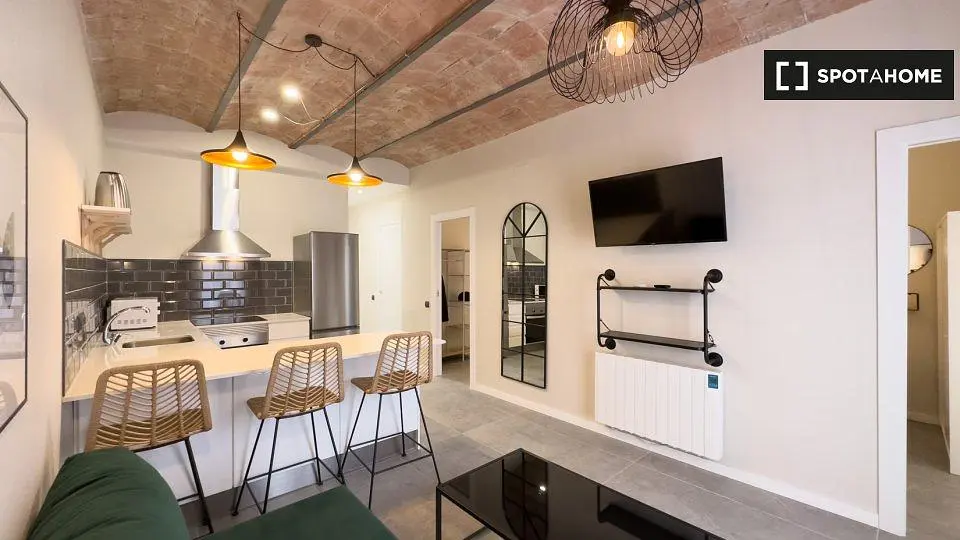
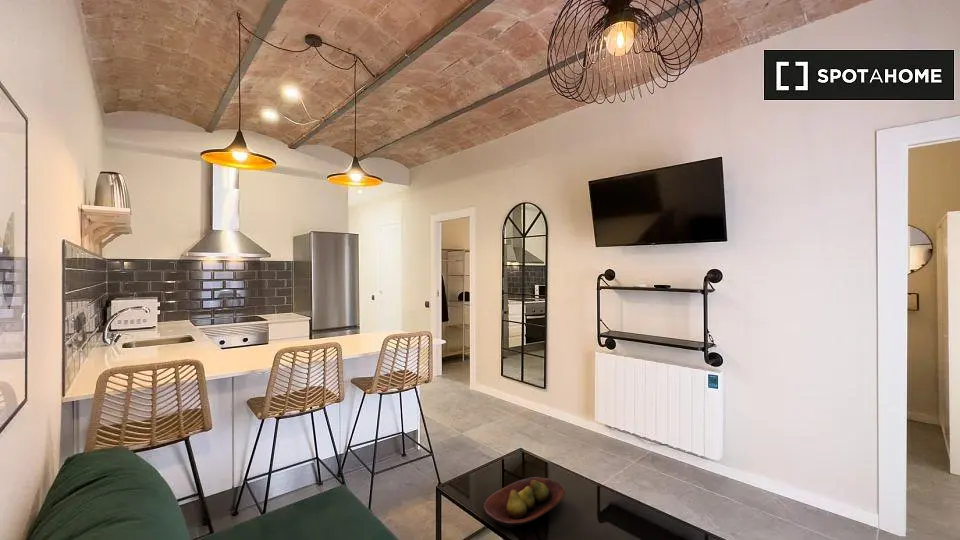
+ fruit bowl [483,476,566,529]
